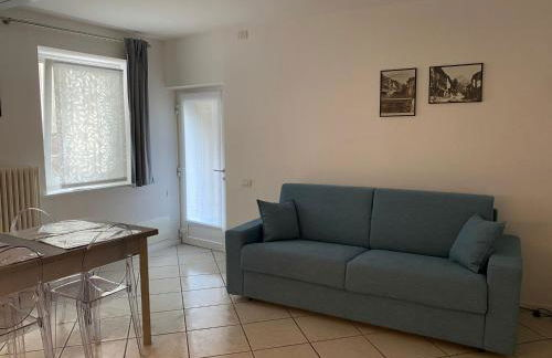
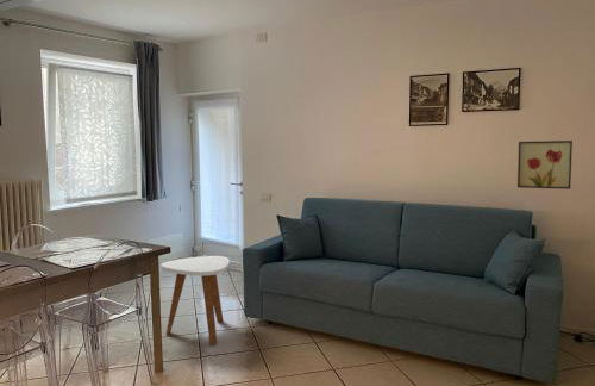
+ wall art [516,139,574,191]
+ side table [159,255,231,345]
